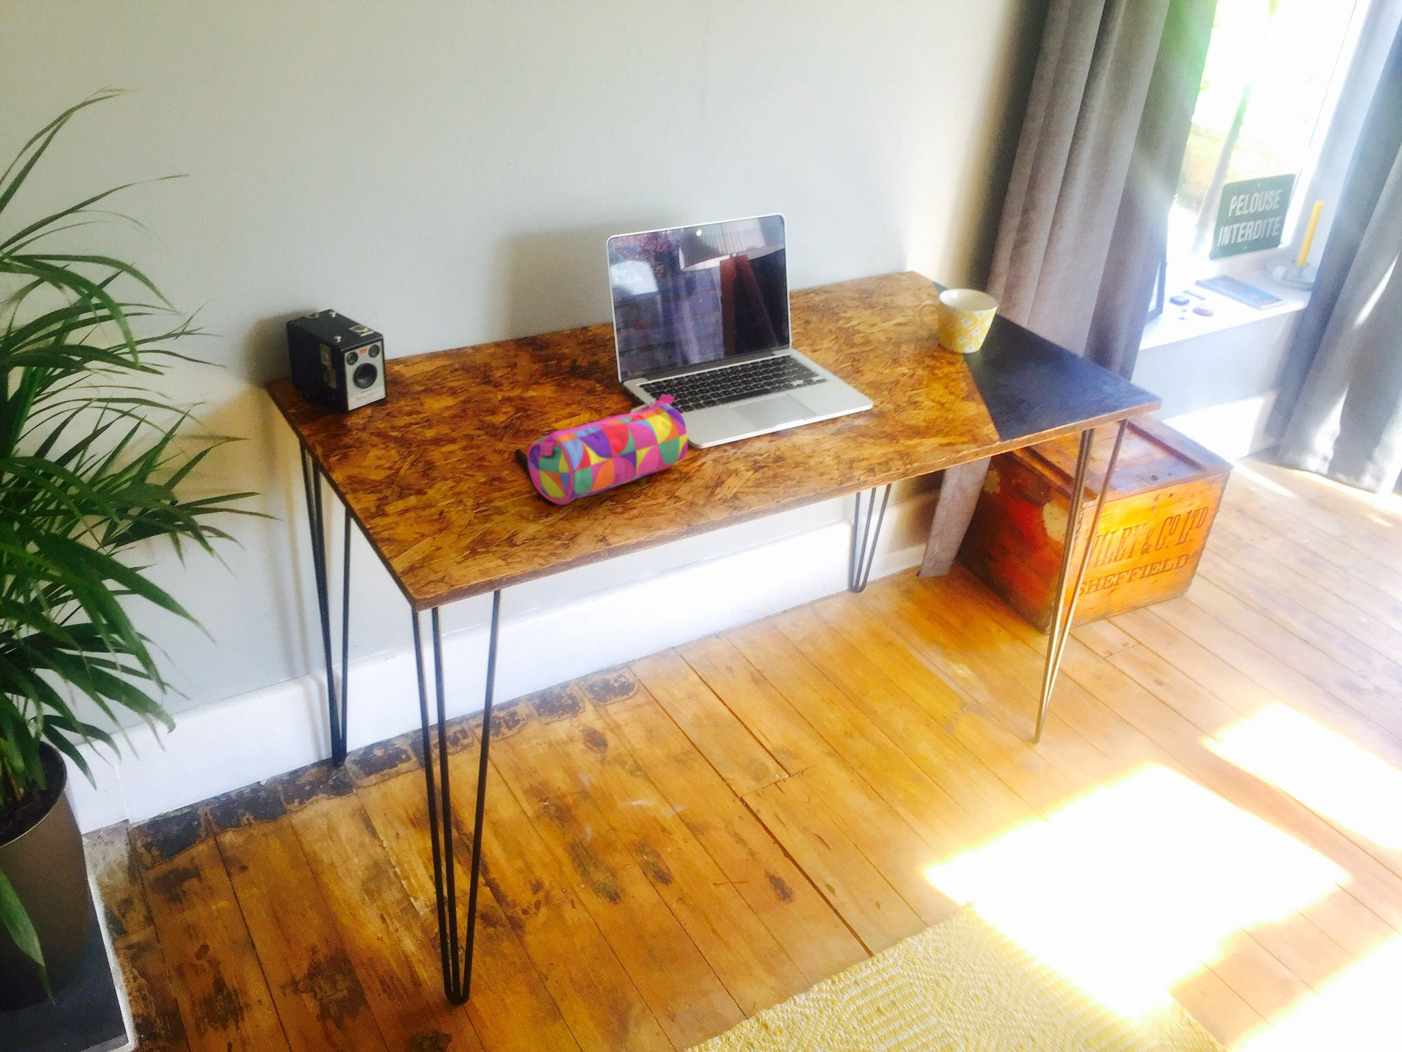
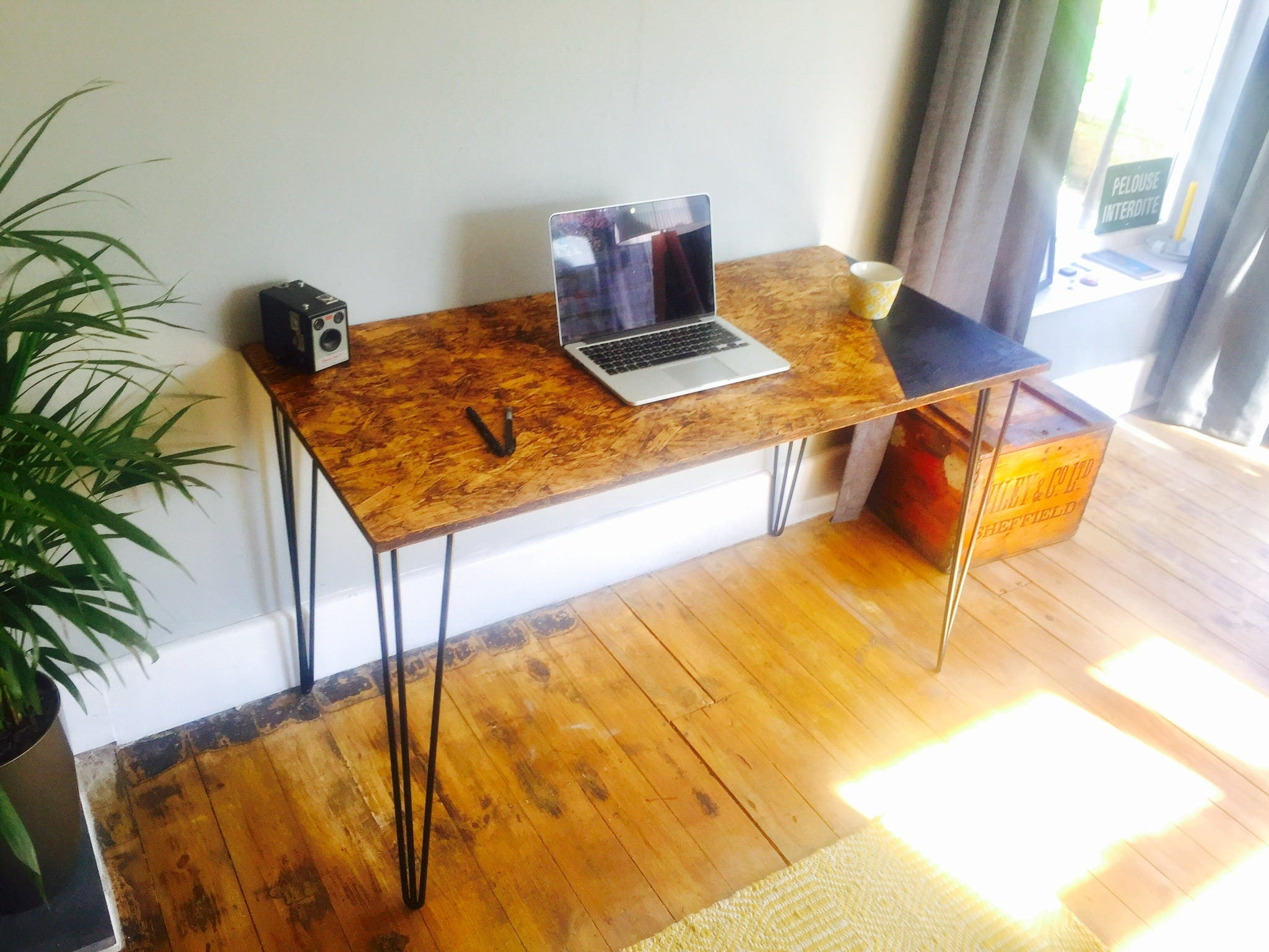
- pencil case [527,393,688,506]
